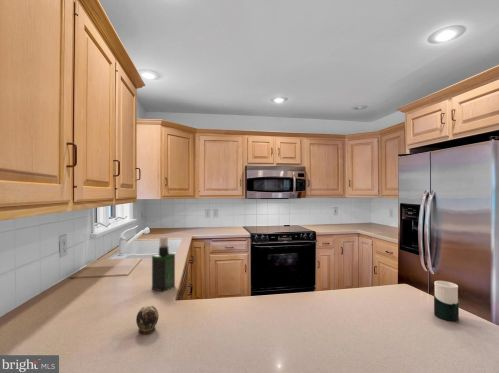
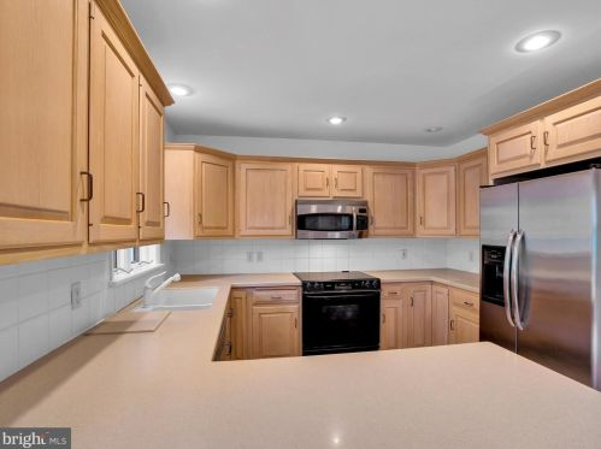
- spray bottle [151,236,176,293]
- cup [433,280,460,322]
- decorative egg [135,304,159,335]
